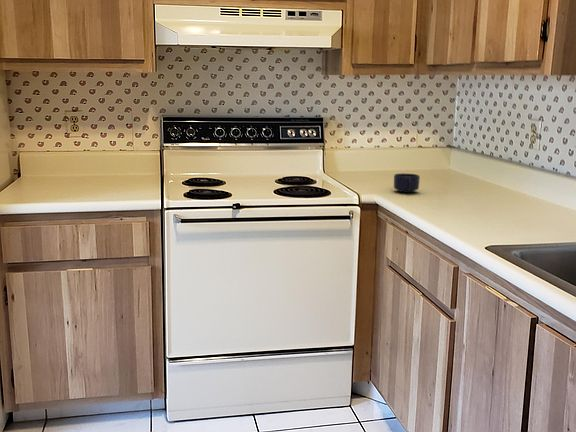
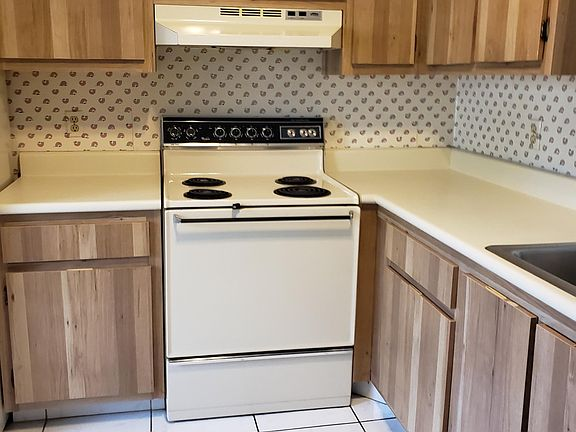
- mug [393,172,421,194]
